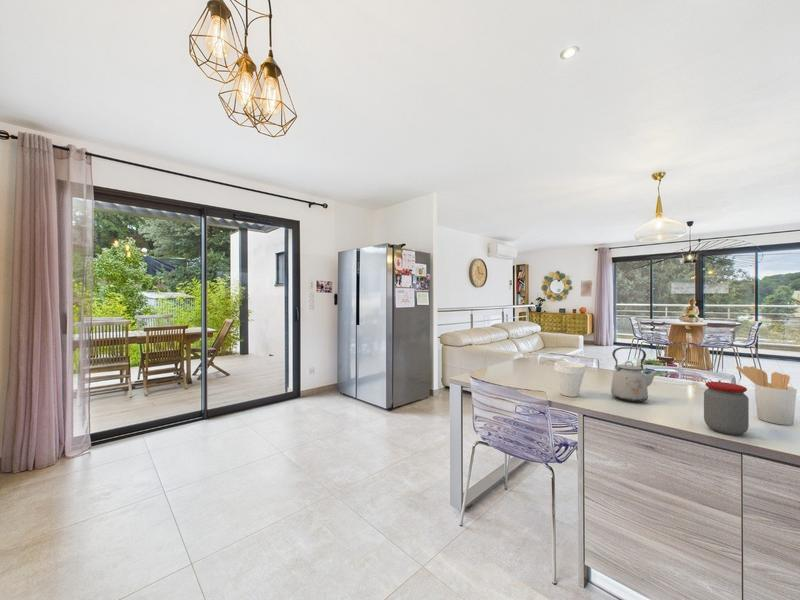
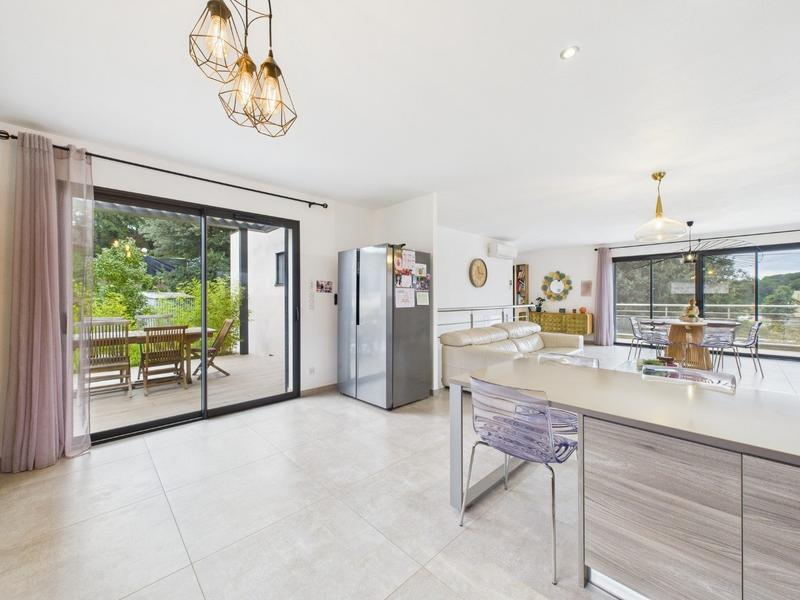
- kettle [610,346,660,403]
- cup [553,361,586,398]
- jar [703,381,750,436]
- utensil holder [735,365,798,426]
